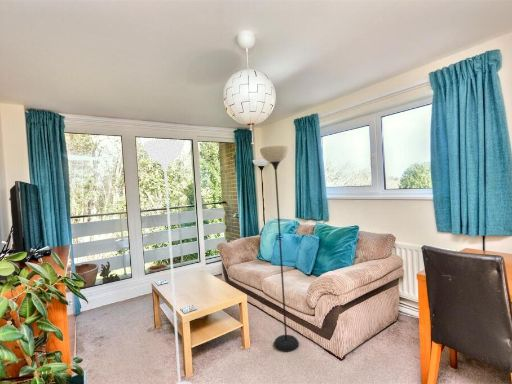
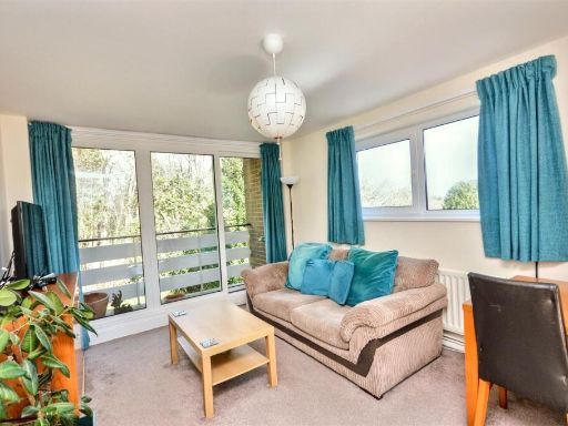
- floor lamp [142,139,300,384]
